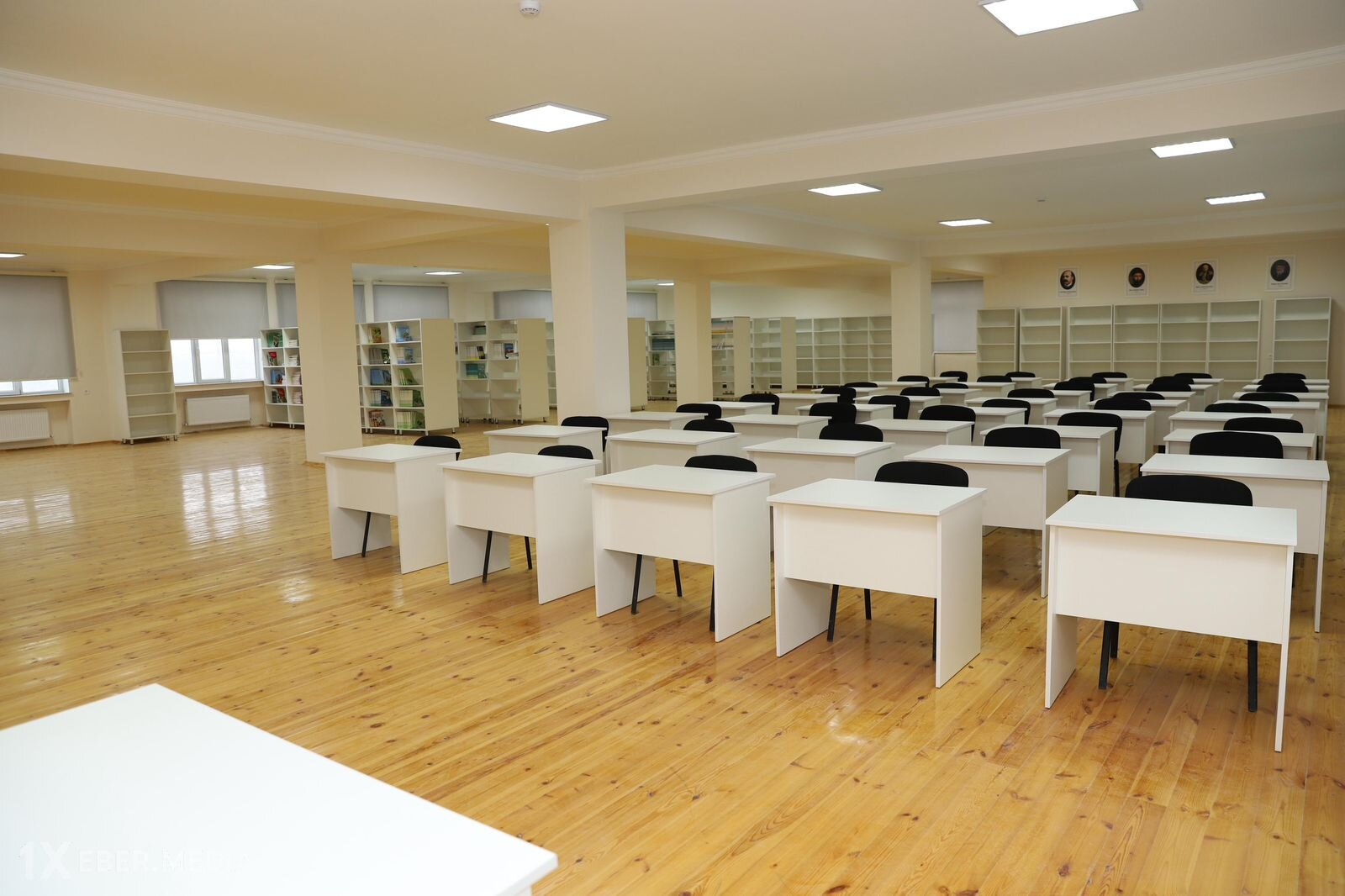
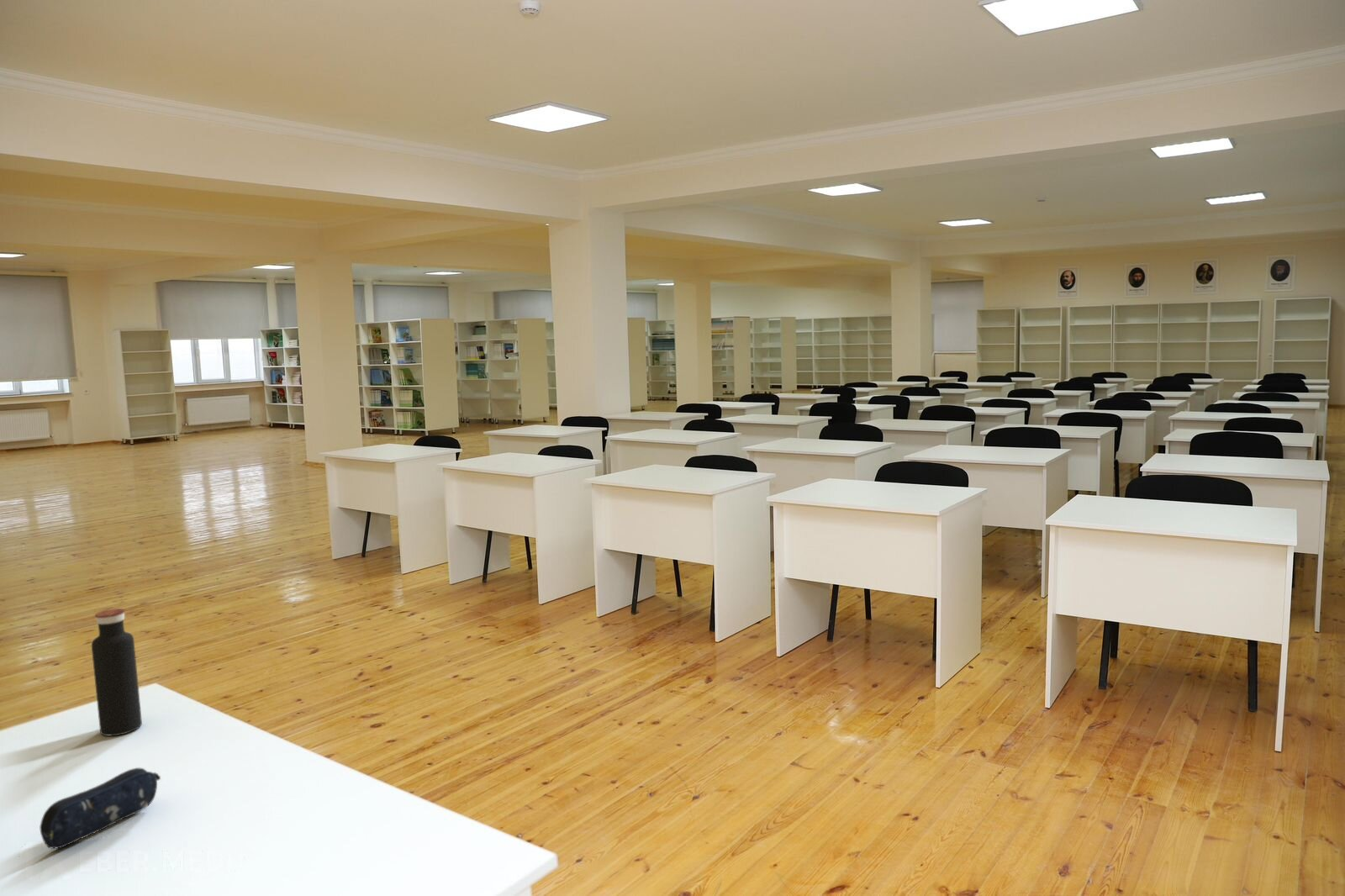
+ pencil case [39,767,161,850]
+ water bottle [91,608,143,736]
